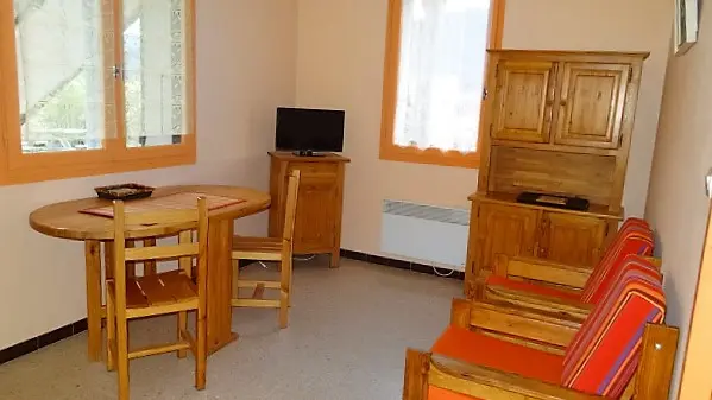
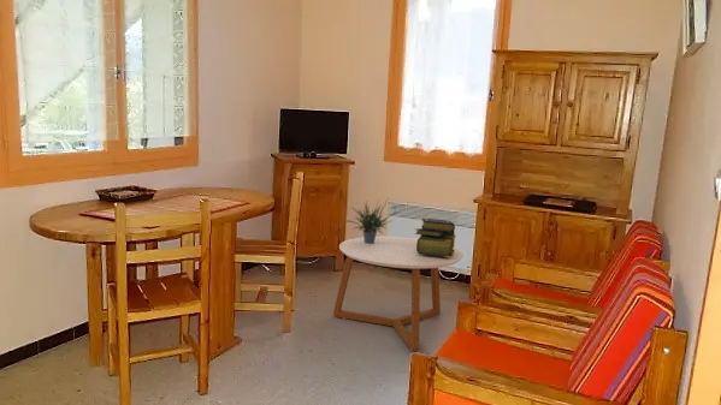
+ stack of books [413,218,457,257]
+ coffee table [332,236,465,352]
+ potted plant [344,198,401,244]
